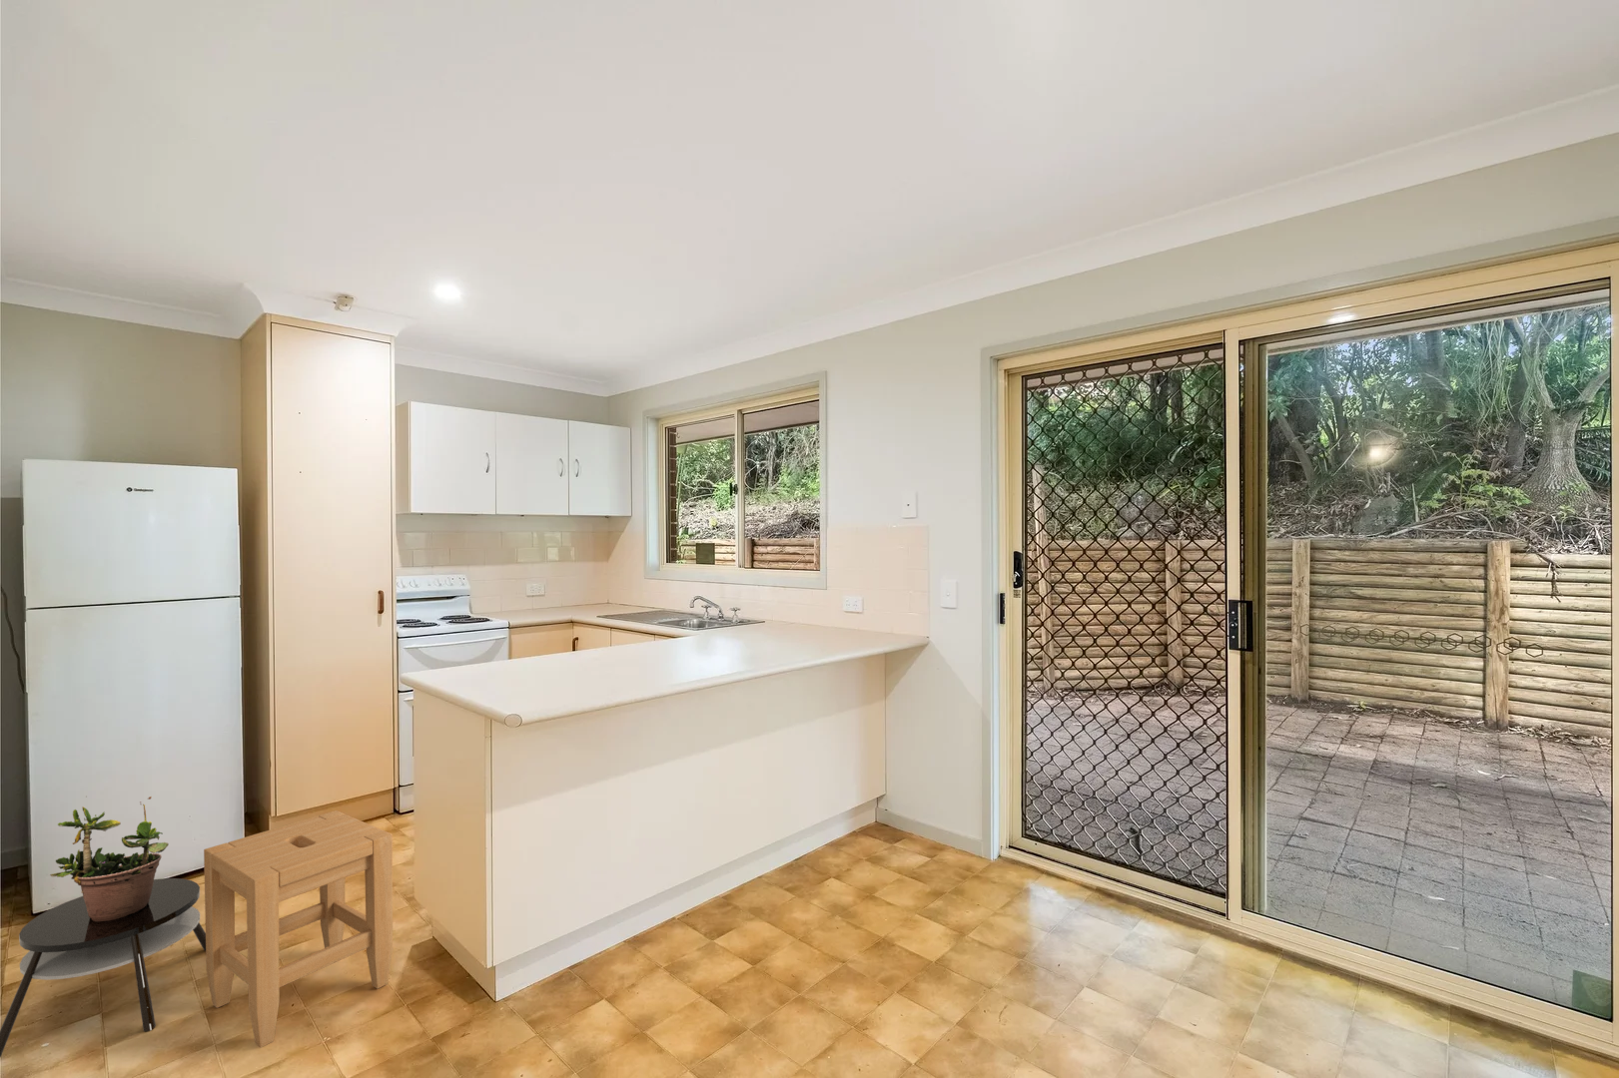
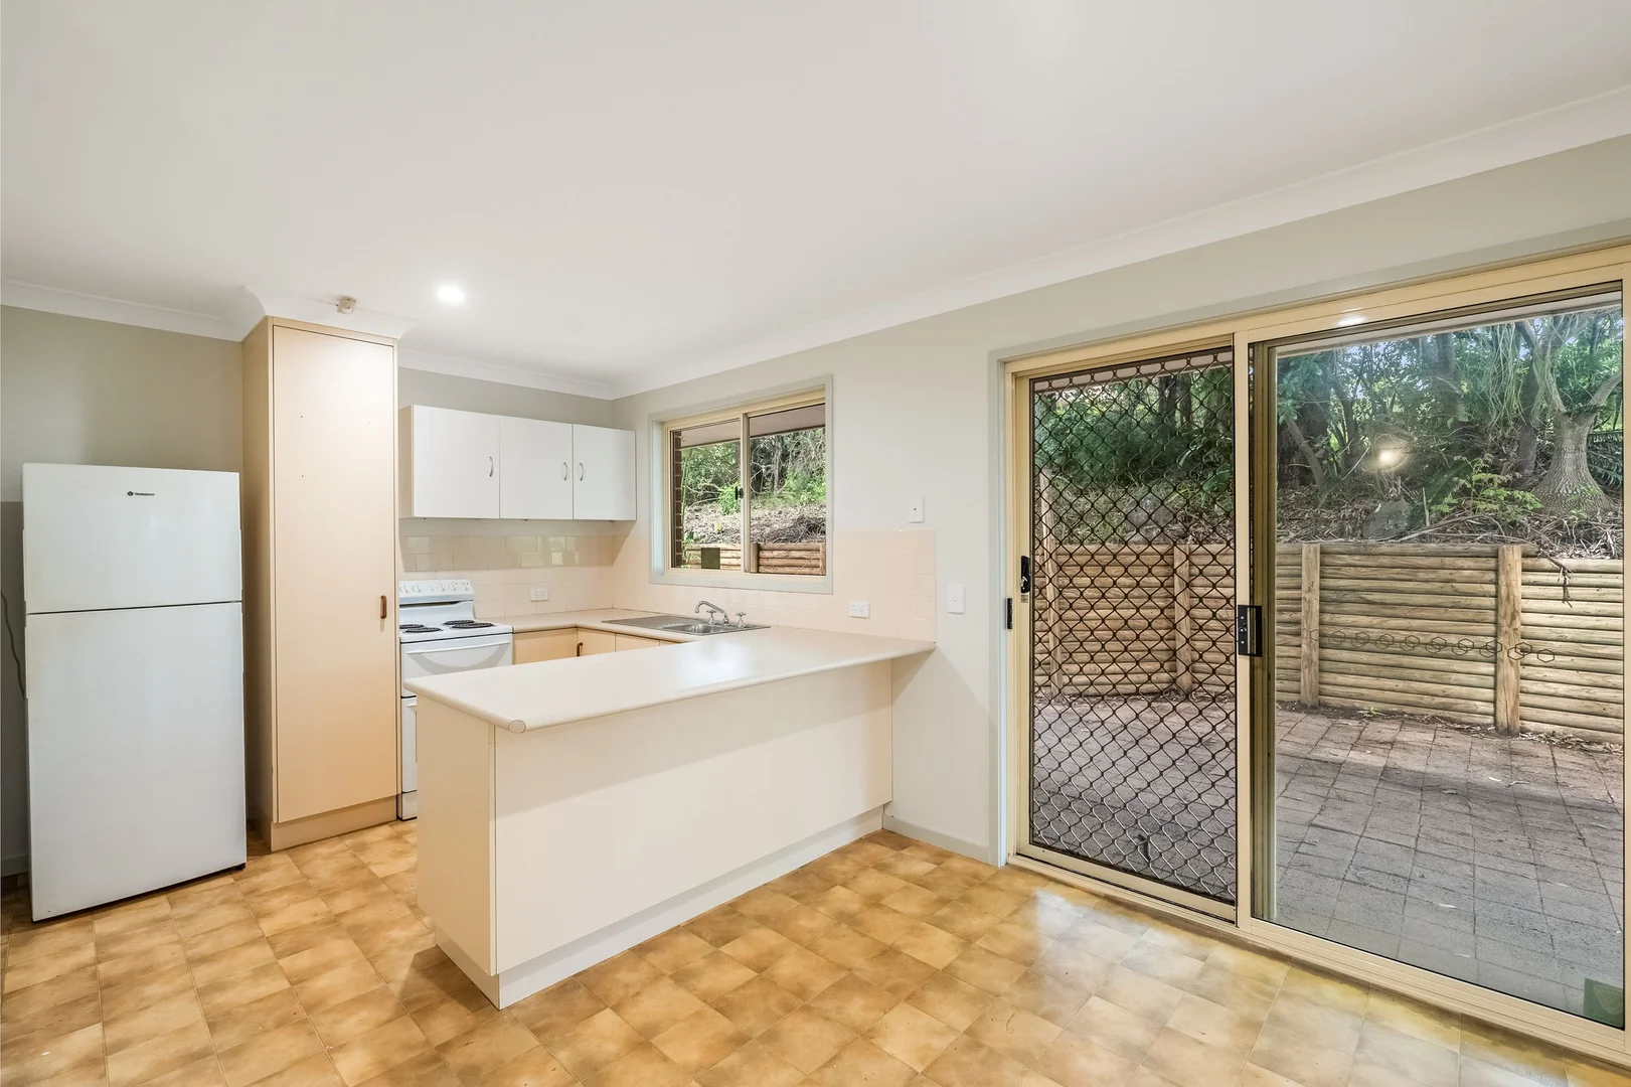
- stool [202,810,394,1048]
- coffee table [0,877,206,1058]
- potted plant [49,795,170,922]
